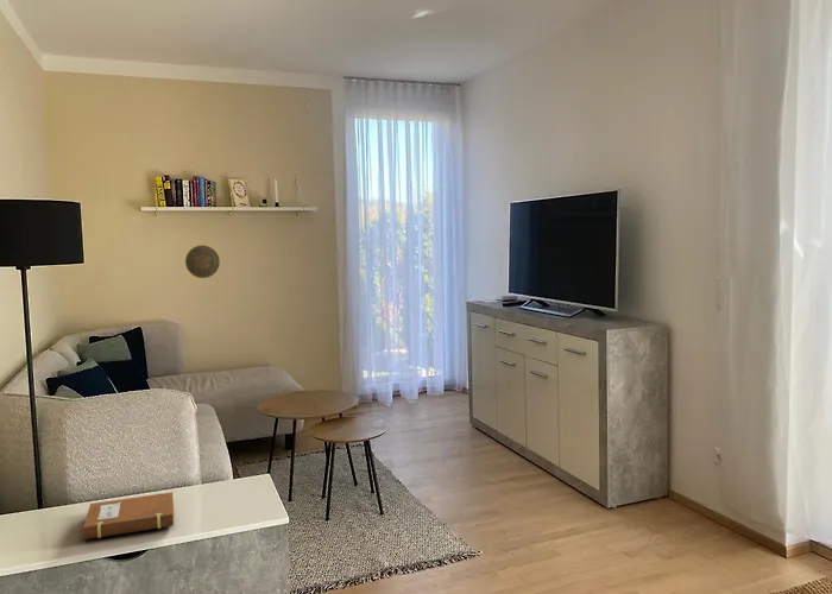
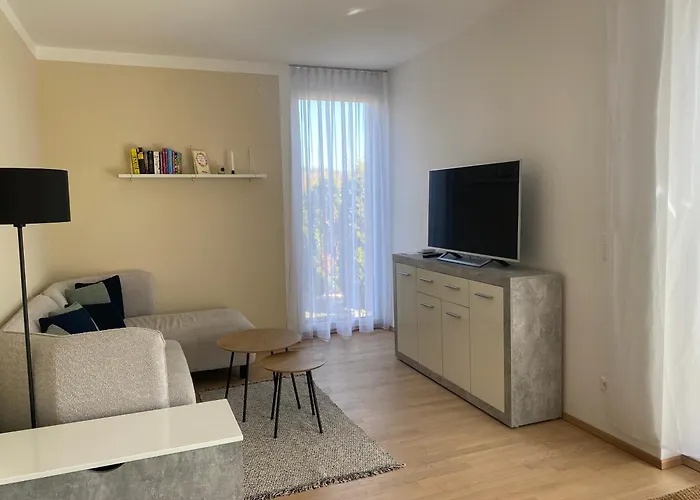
- decorative plate [184,245,221,279]
- notebook [78,491,175,541]
